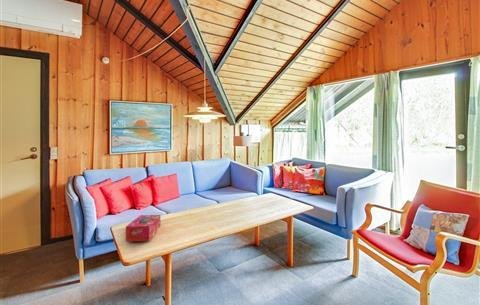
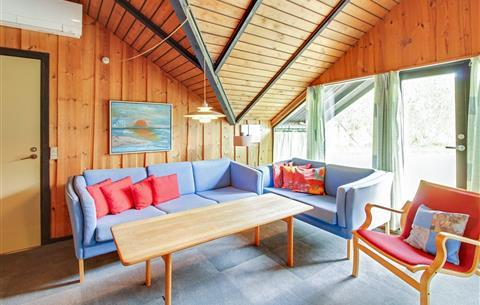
- tissue box [125,214,161,243]
